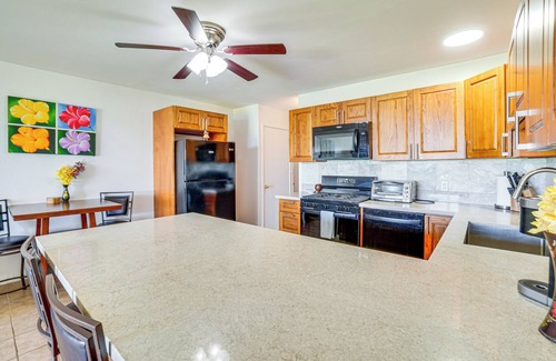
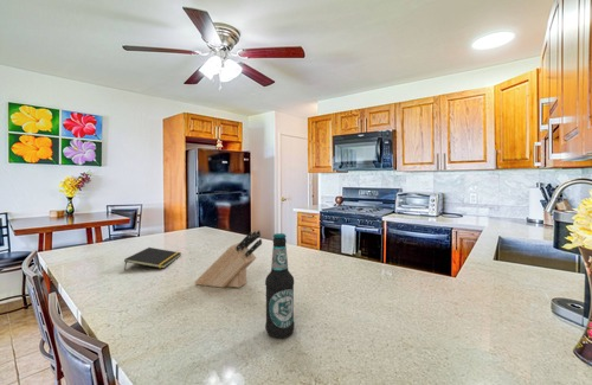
+ notepad [123,246,182,271]
+ knife block [194,230,263,289]
+ bottle [264,232,296,339]
